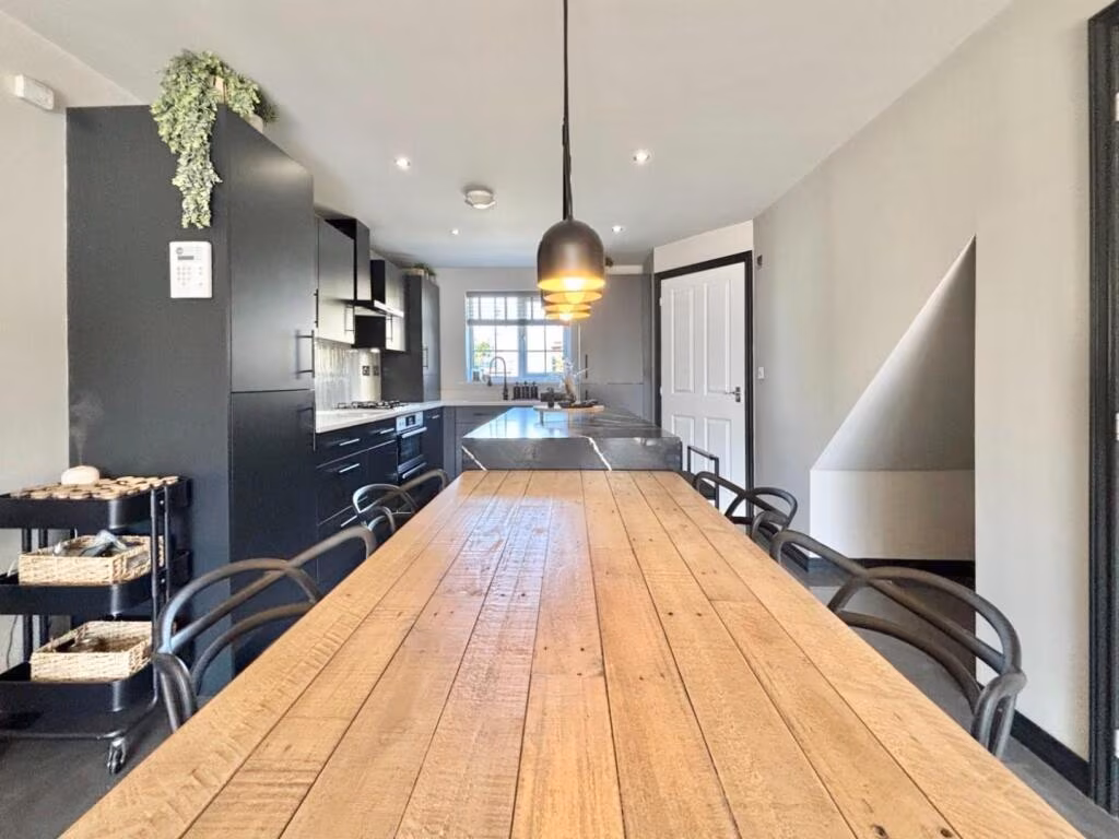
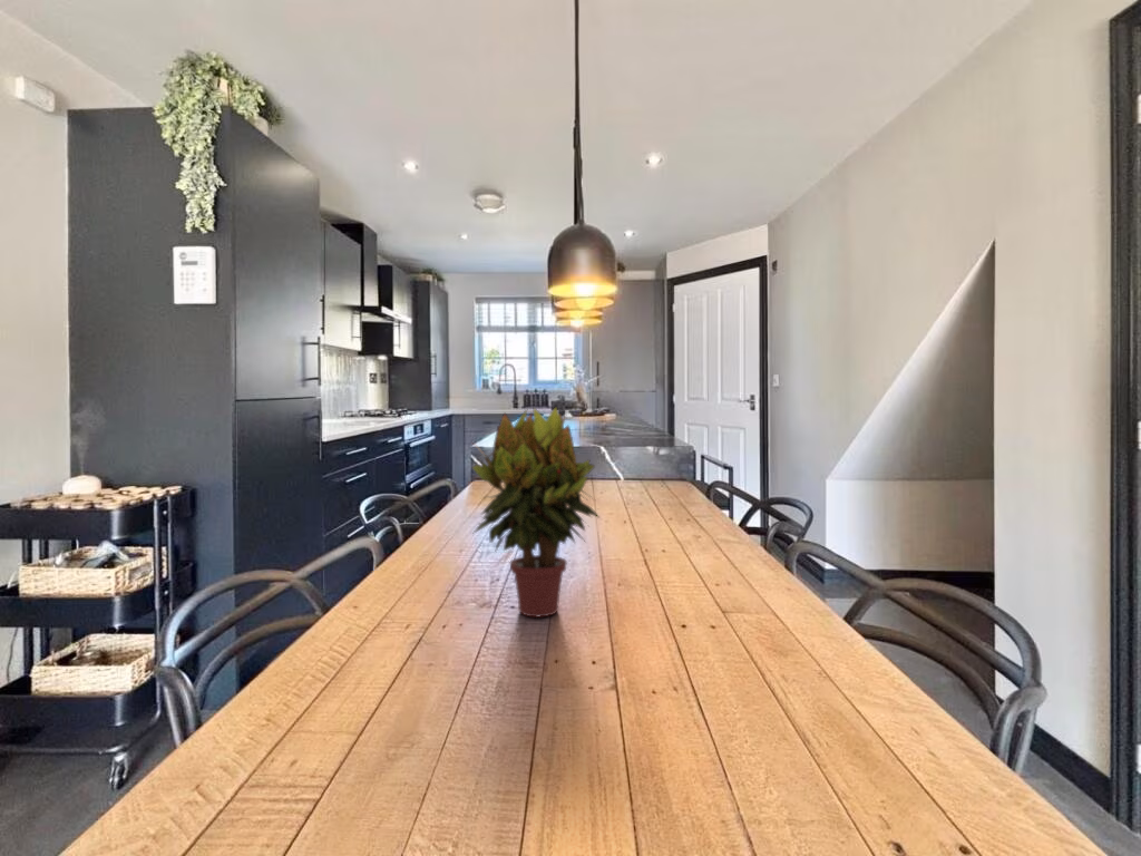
+ potted plant [470,406,602,619]
